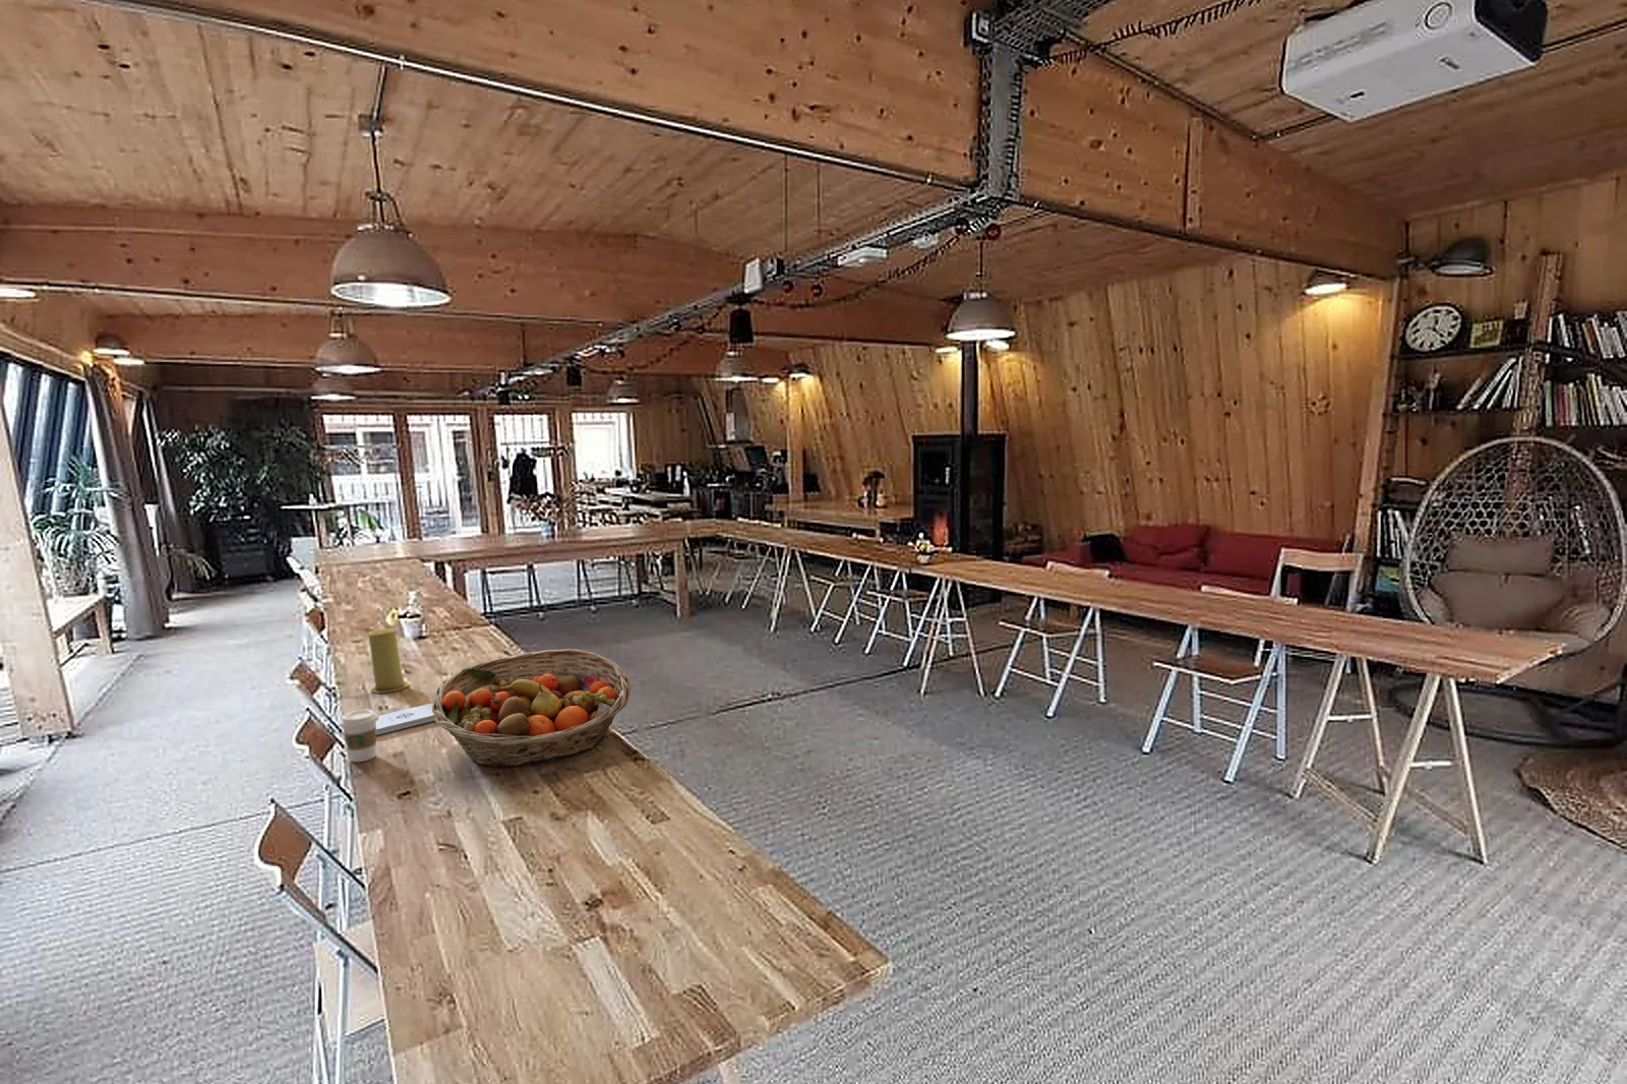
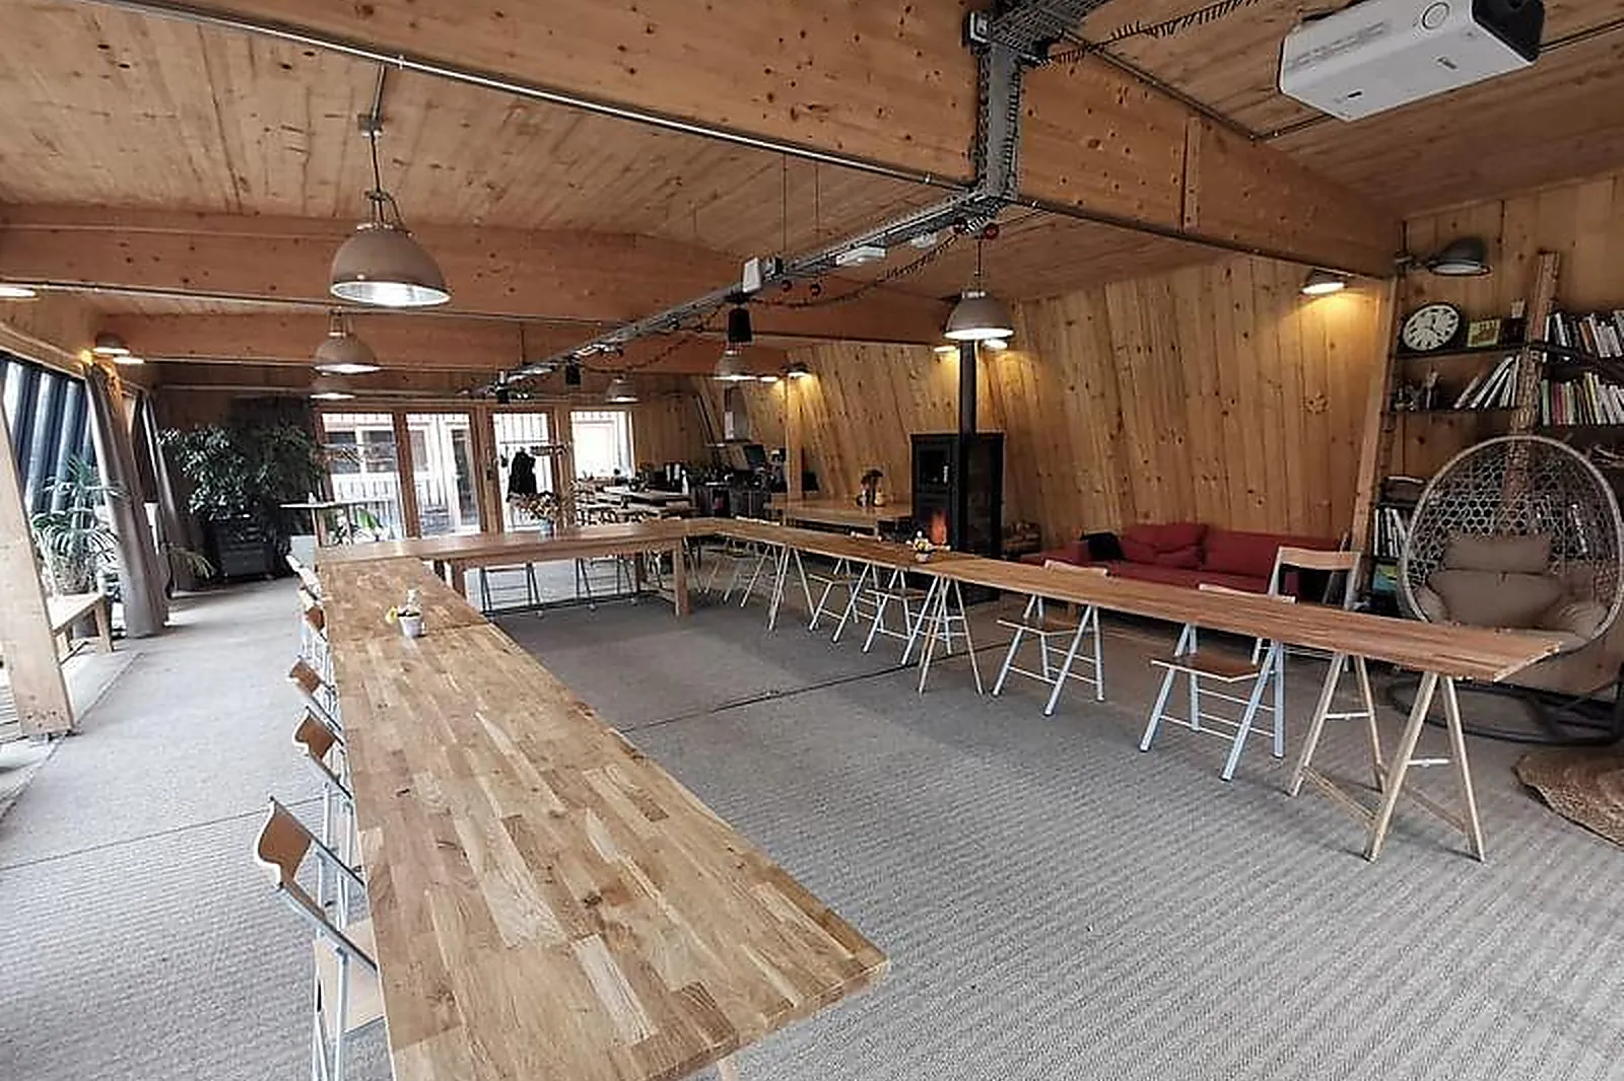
- fruit basket [431,647,631,768]
- coffee cup [339,709,380,762]
- notepad [376,702,434,737]
- candle [367,628,410,694]
